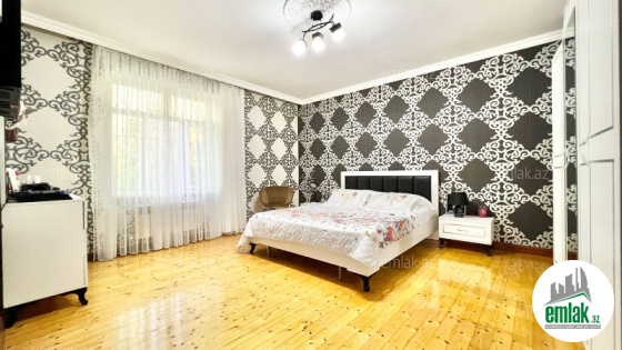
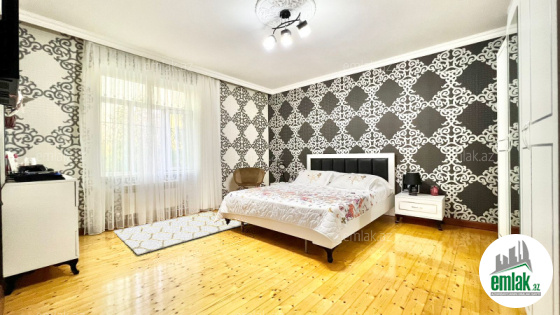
+ rug [113,210,248,256]
